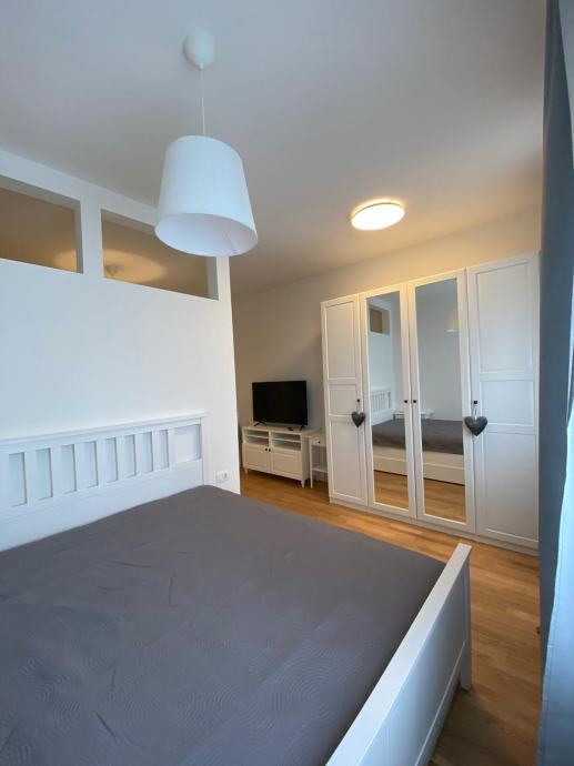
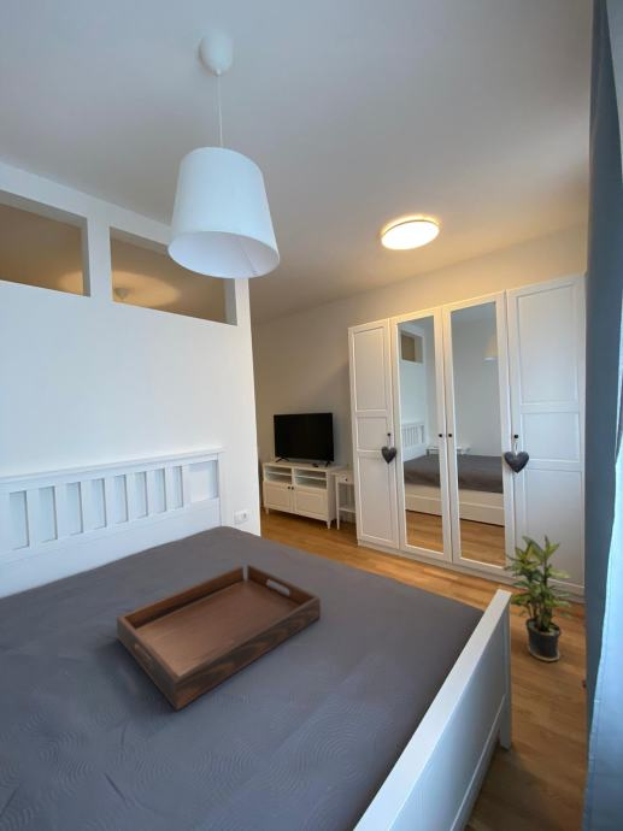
+ serving tray [116,564,322,712]
+ potted plant [500,534,575,664]
